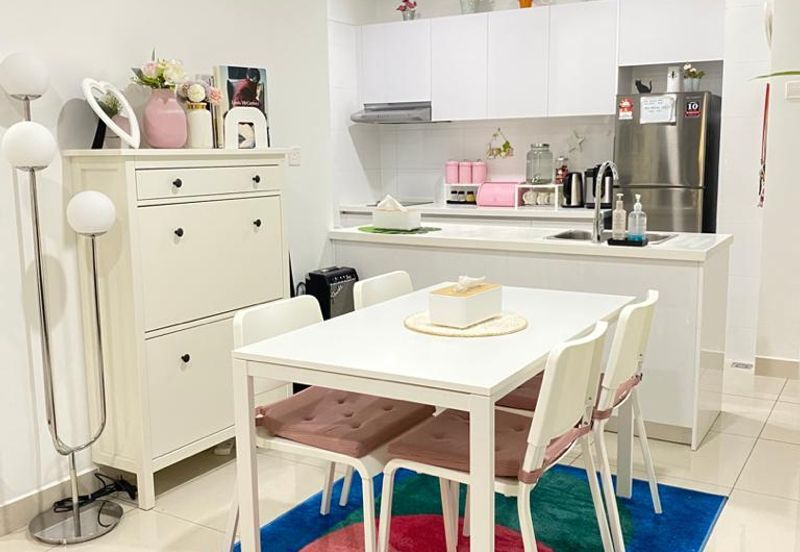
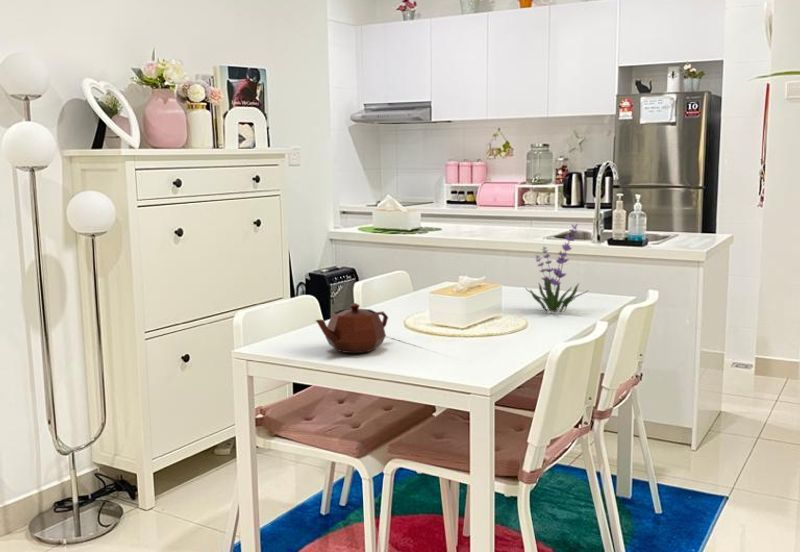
+ teapot [315,302,389,354]
+ plant [524,223,589,313]
